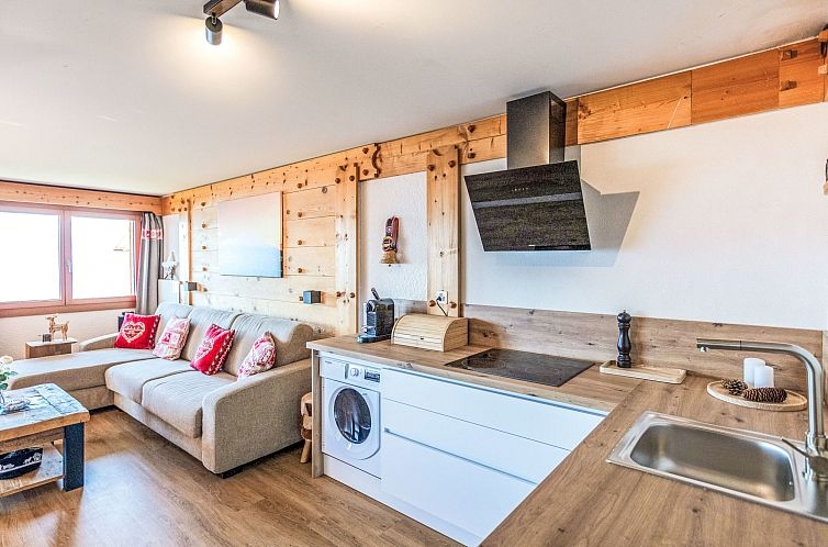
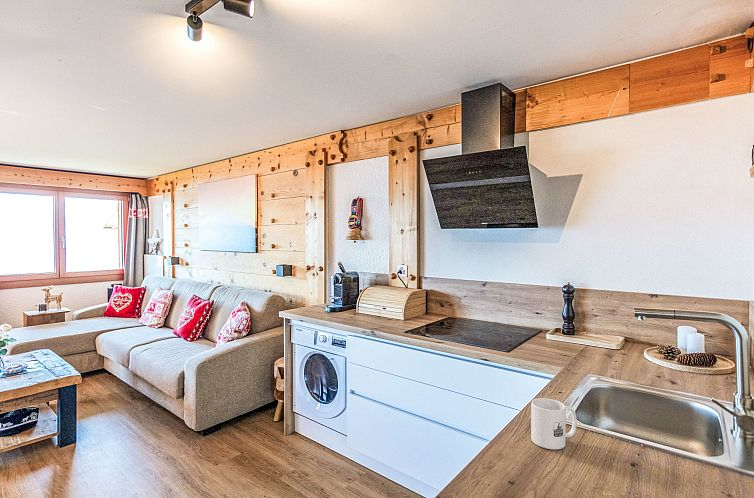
+ mug [530,397,578,450]
